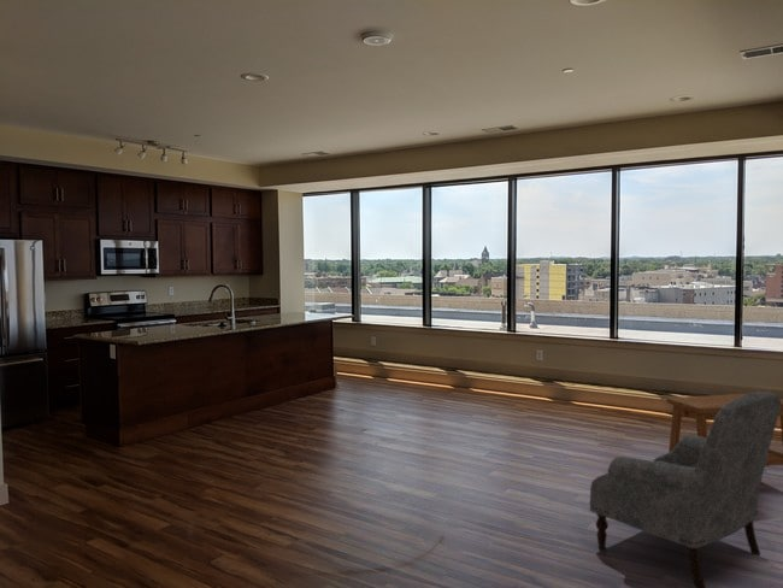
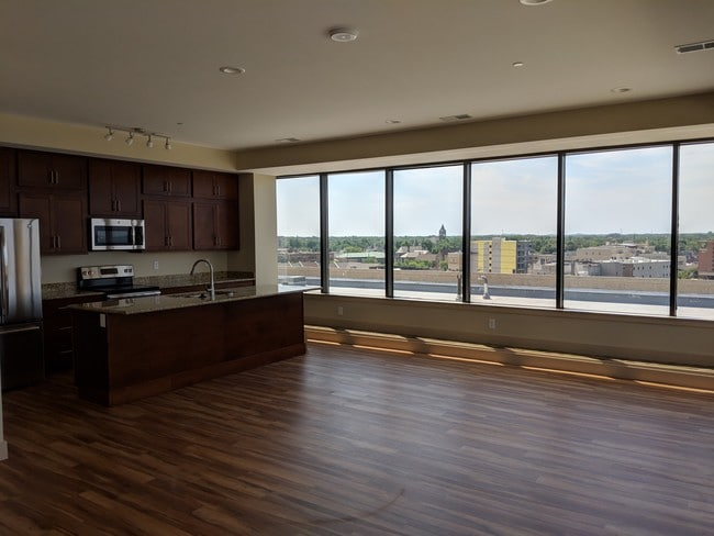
- side table [665,393,783,468]
- armchair [589,390,781,588]
